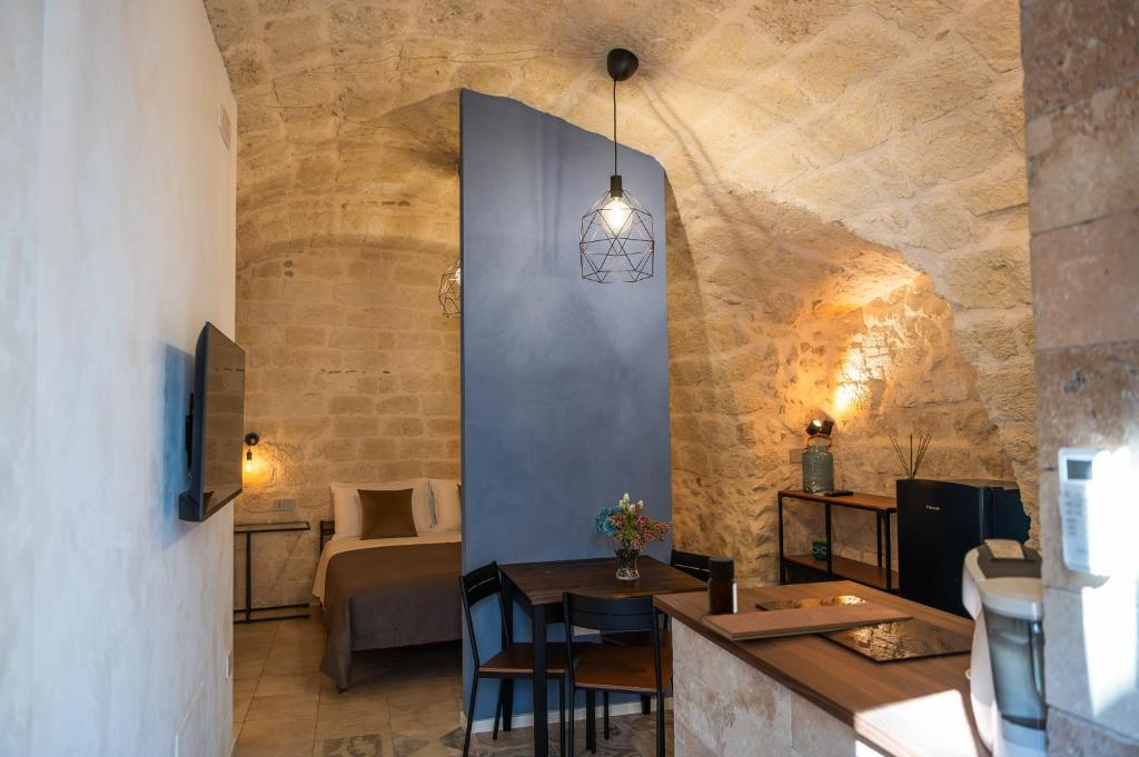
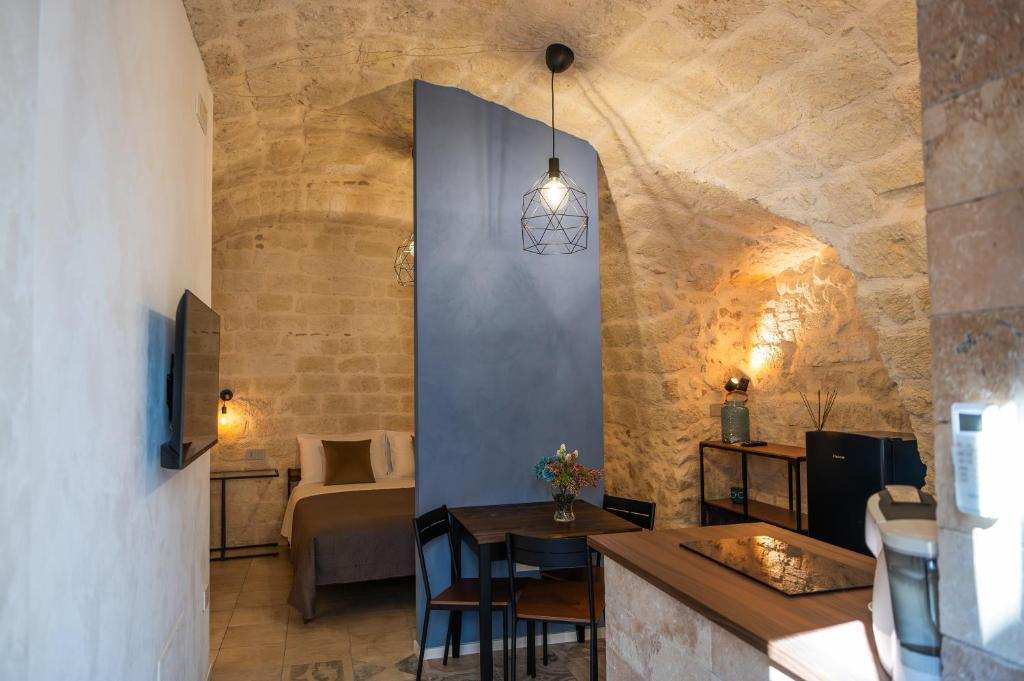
- chopping board [701,601,914,641]
- bottle [706,556,737,615]
